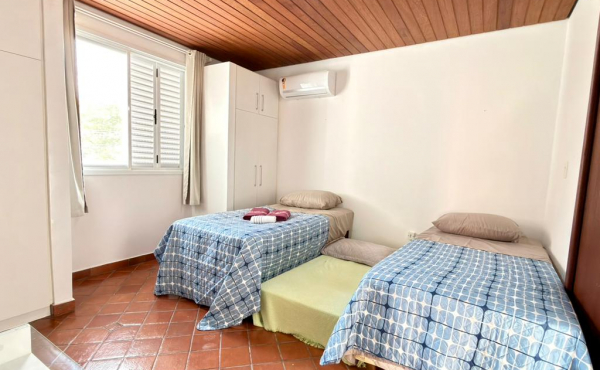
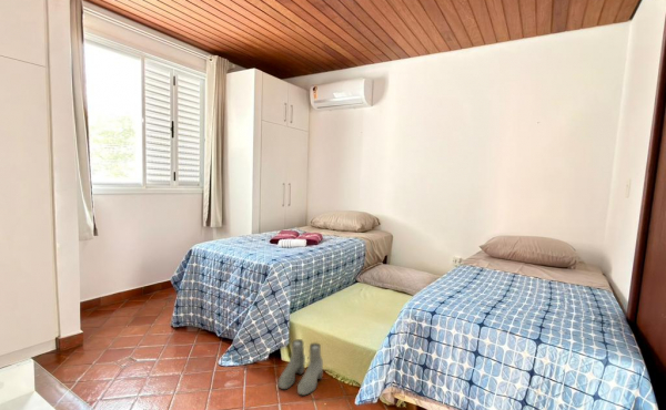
+ boots [278,338,324,397]
